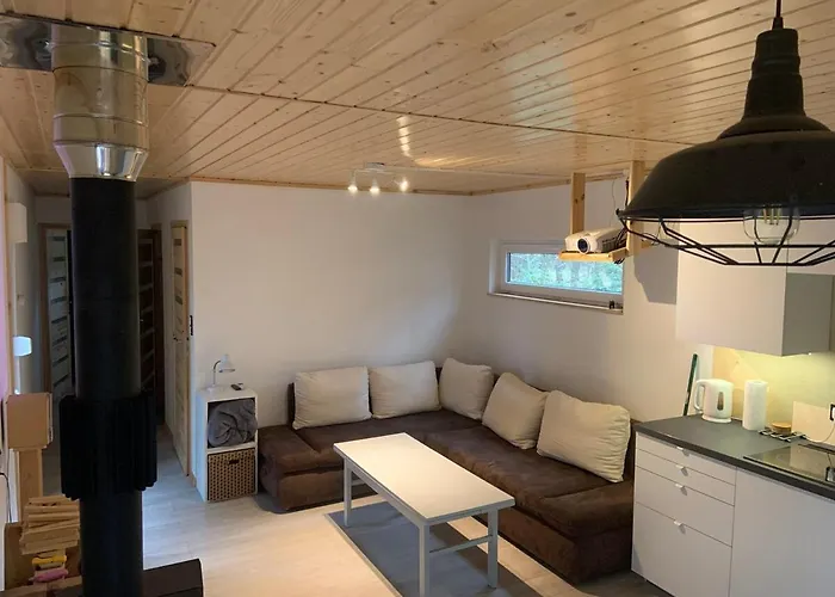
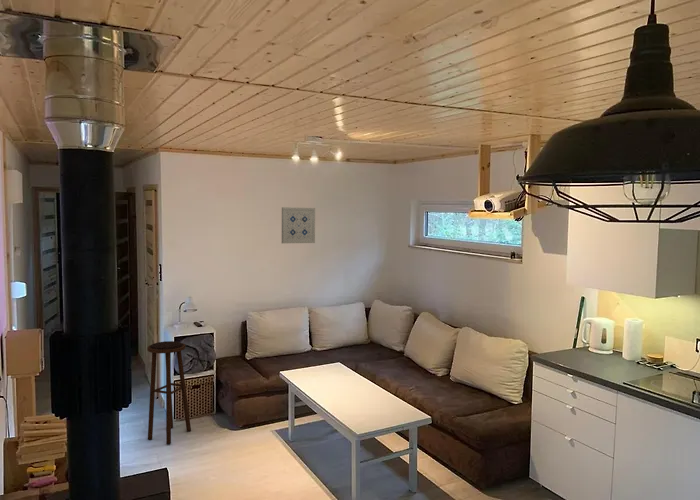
+ stool [146,340,192,445]
+ wall art [281,206,316,244]
